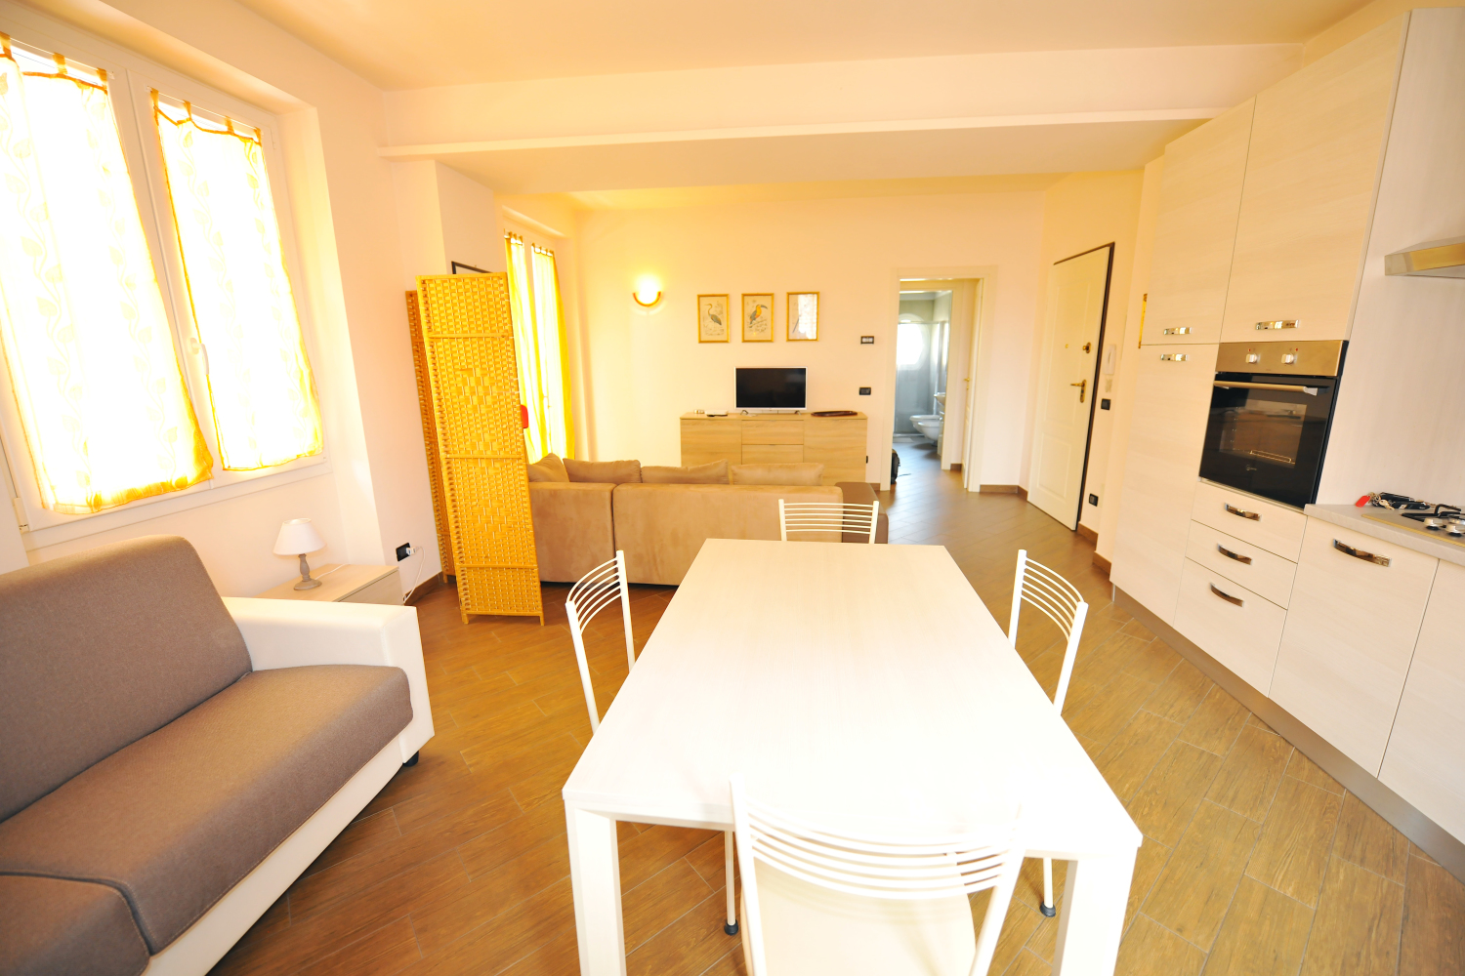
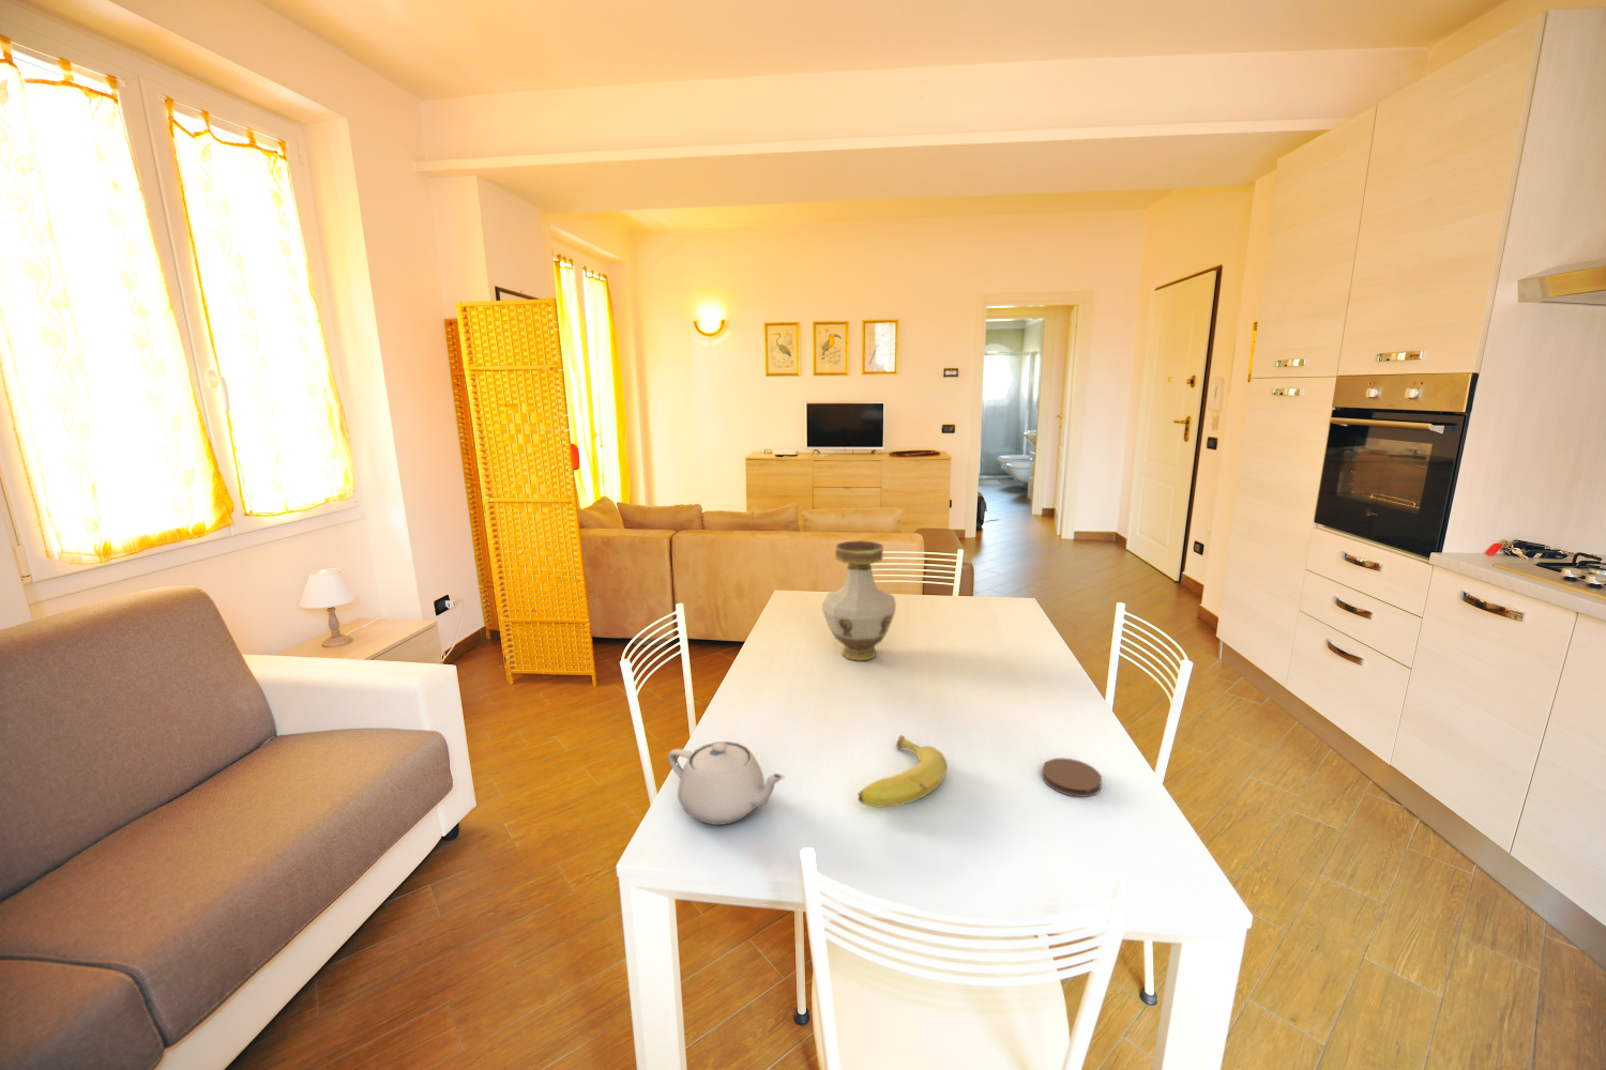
+ coaster [1041,757,1103,798]
+ vase [821,540,897,663]
+ teapot [667,740,786,826]
+ fruit [857,736,949,807]
